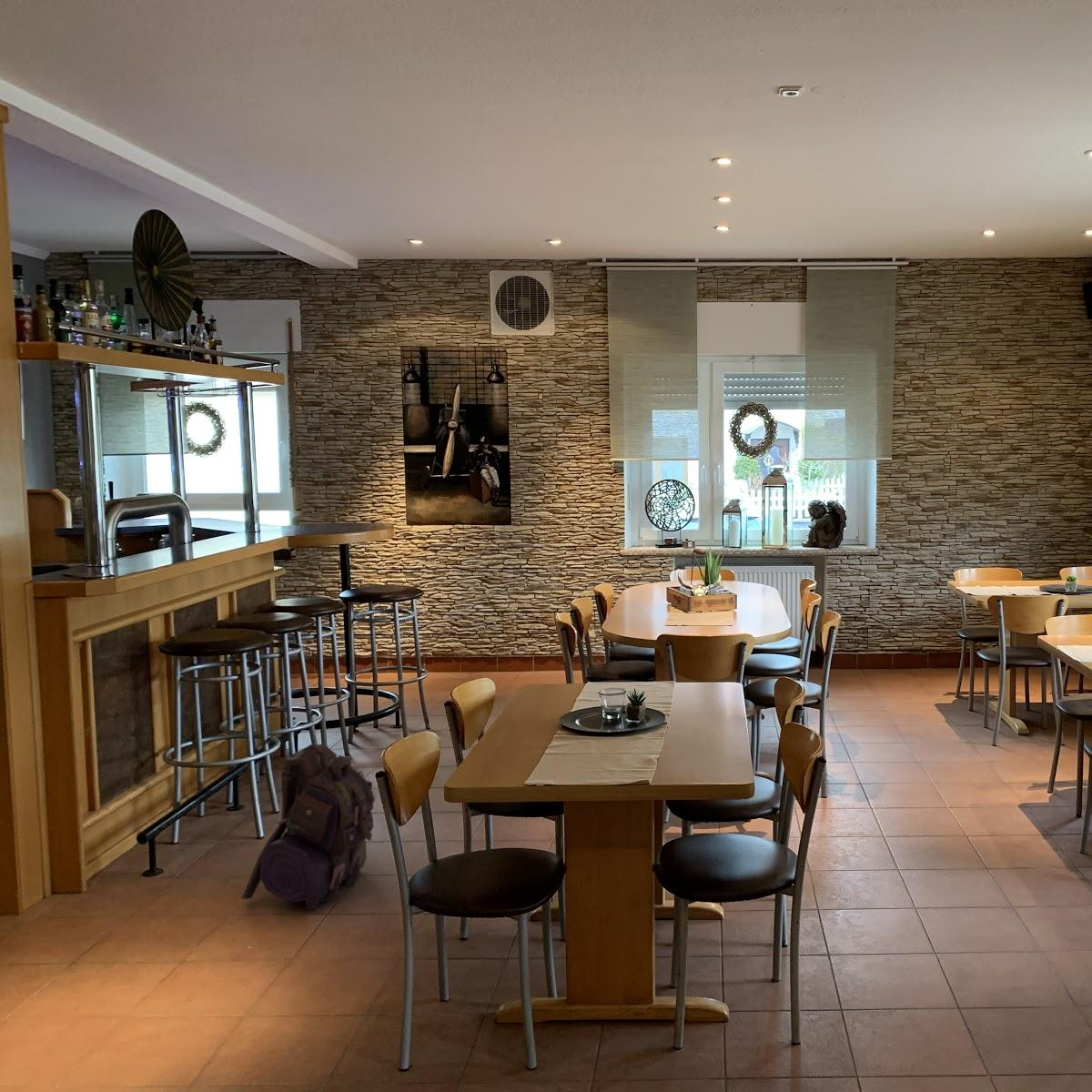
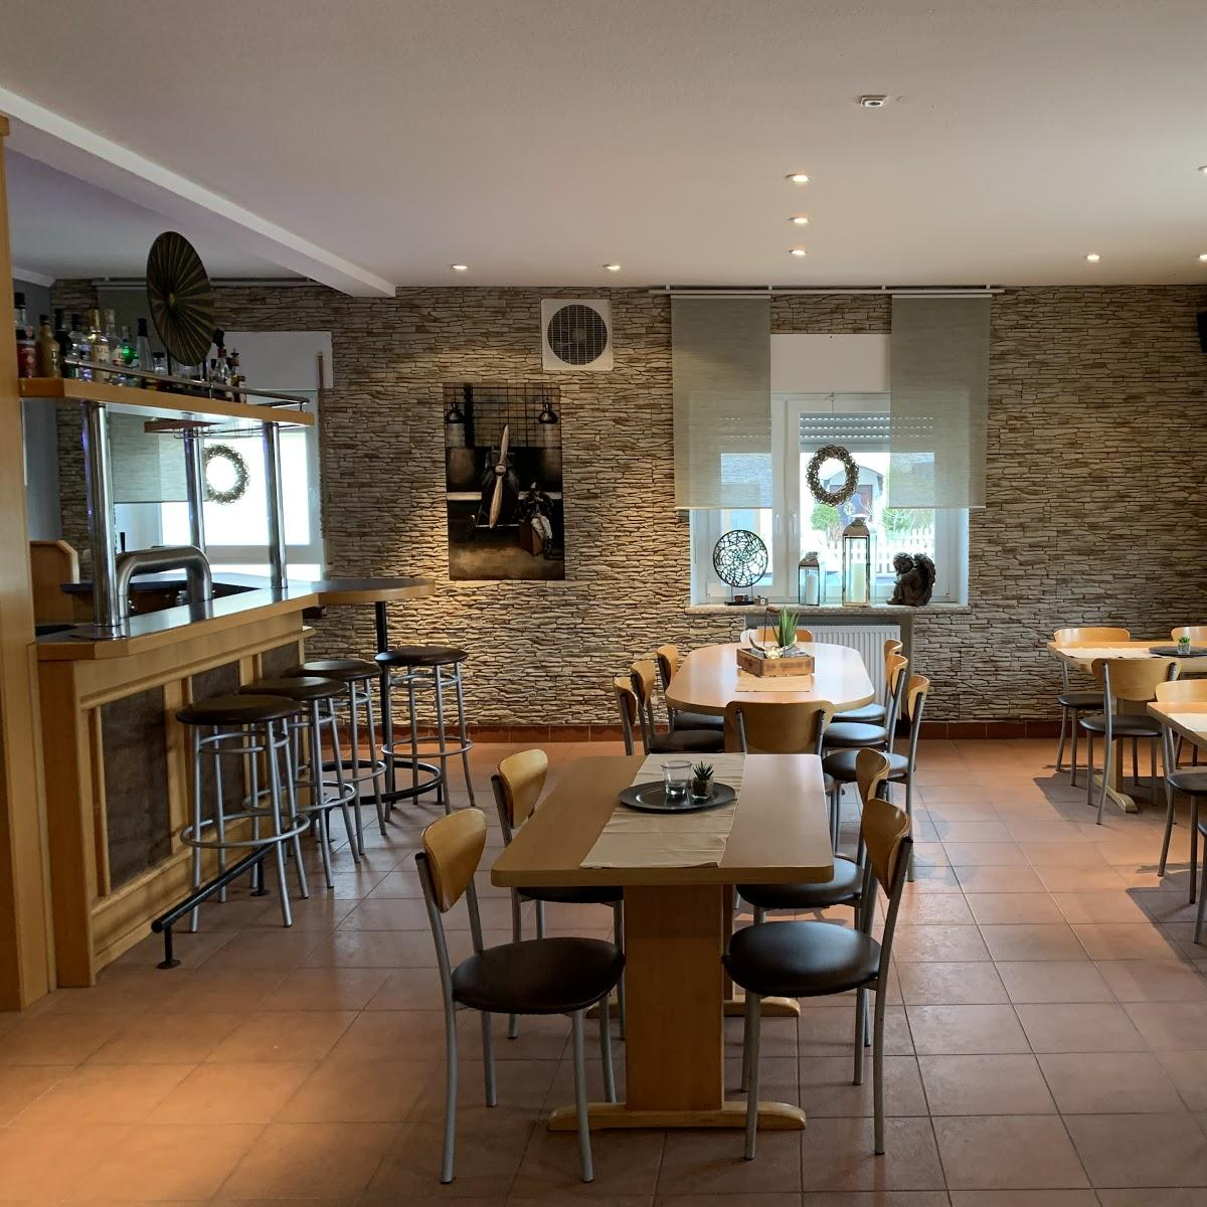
- backpack [240,743,376,910]
